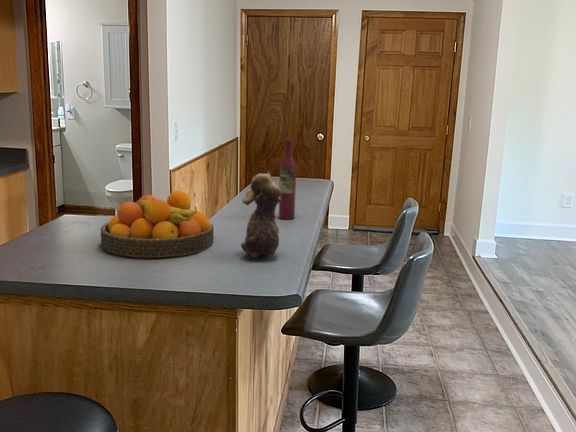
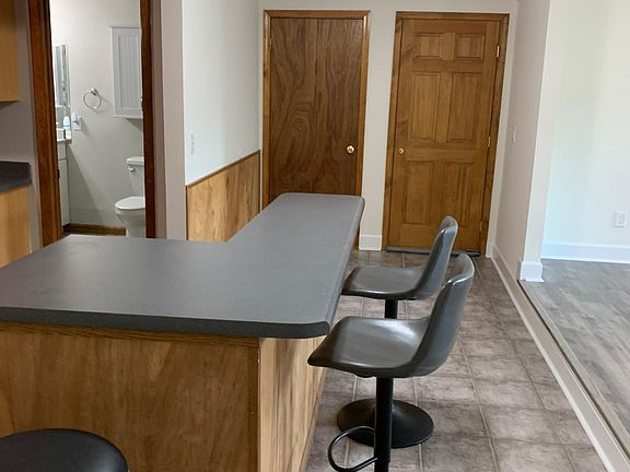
- wine bottle [278,138,297,221]
- candle [240,170,281,259]
- fruit bowl [99,189,215,259]
